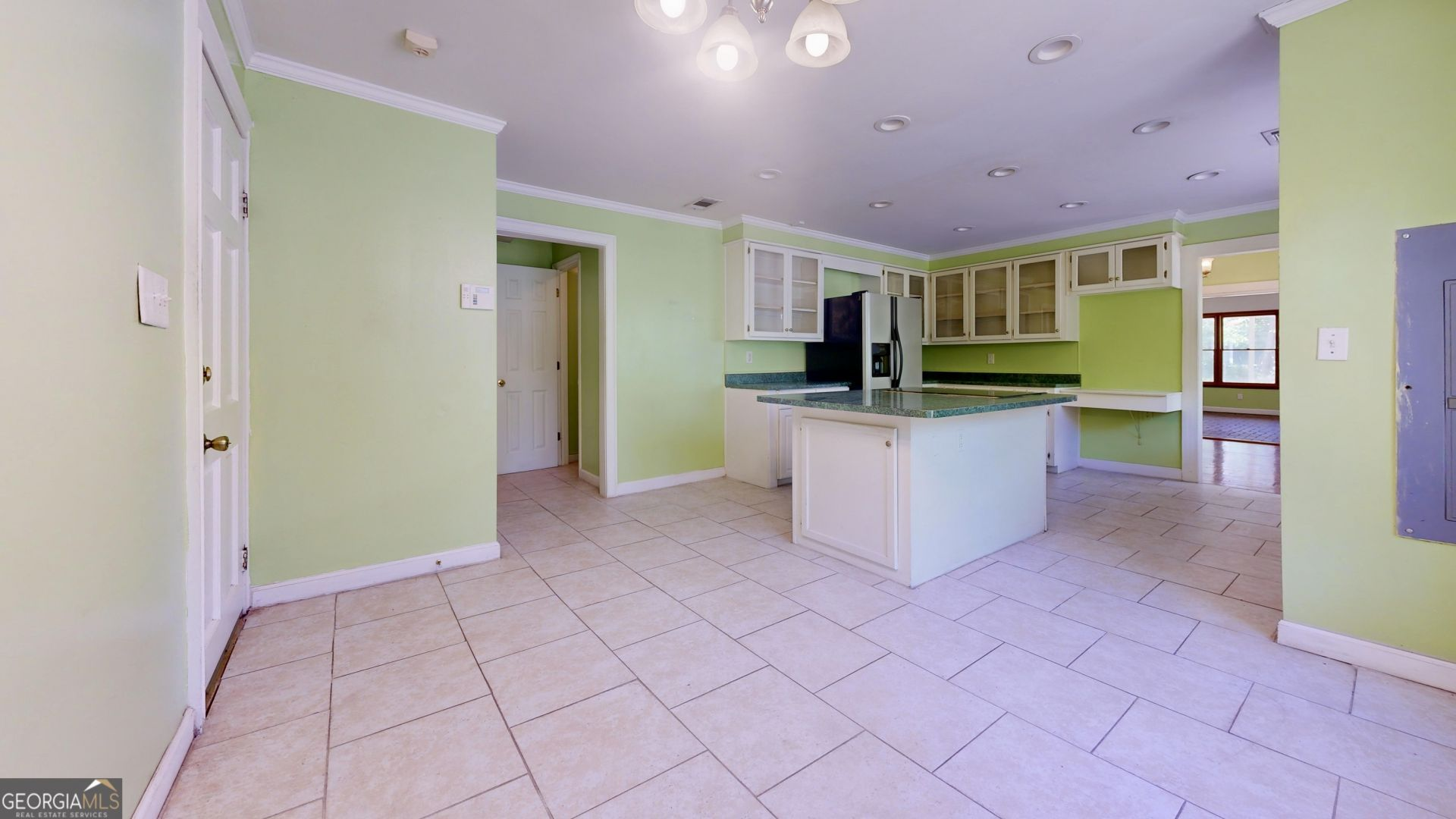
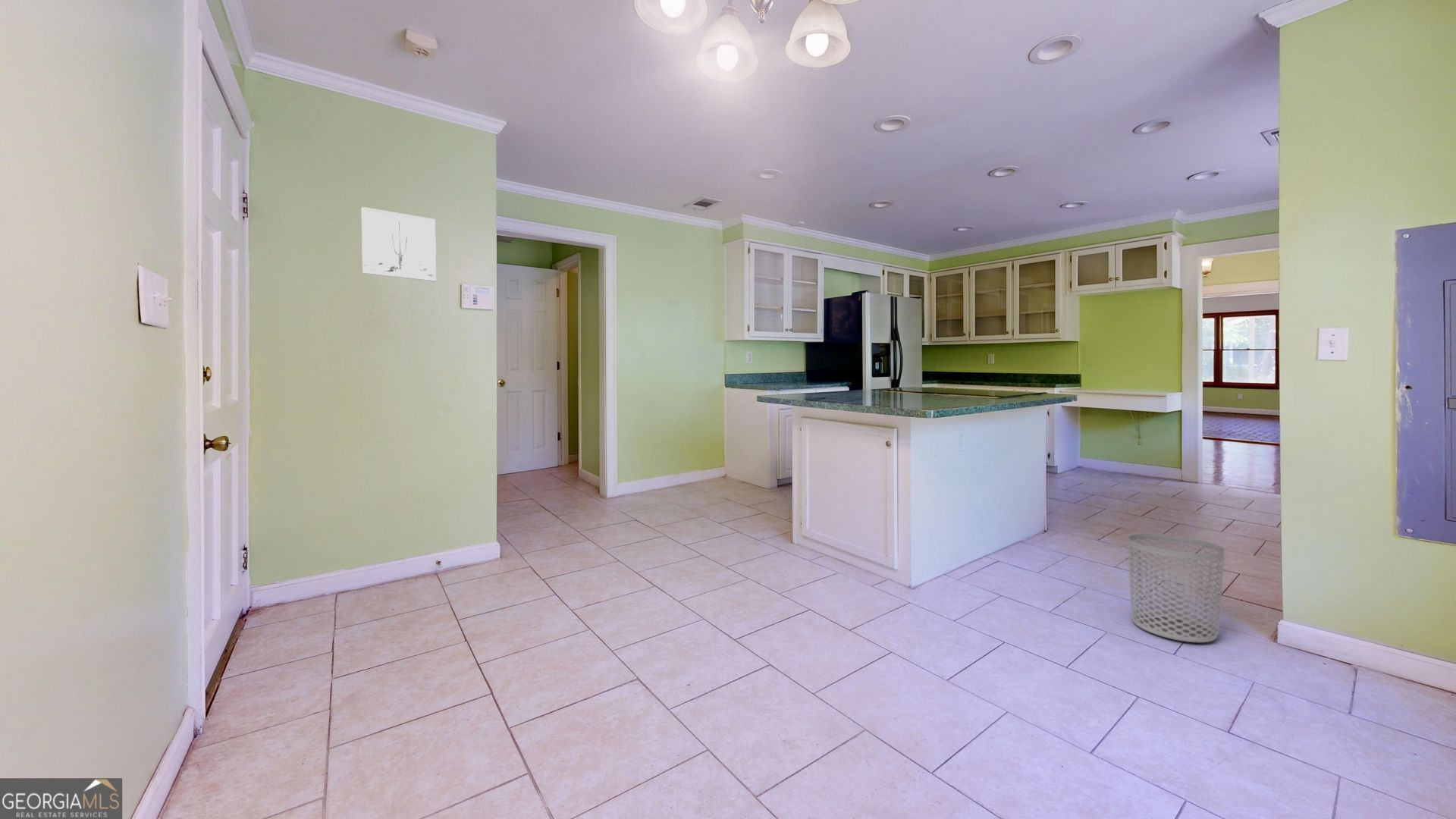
+ waste bin [1127,533,1225,643]
+ wall art [361,206,437,282]
